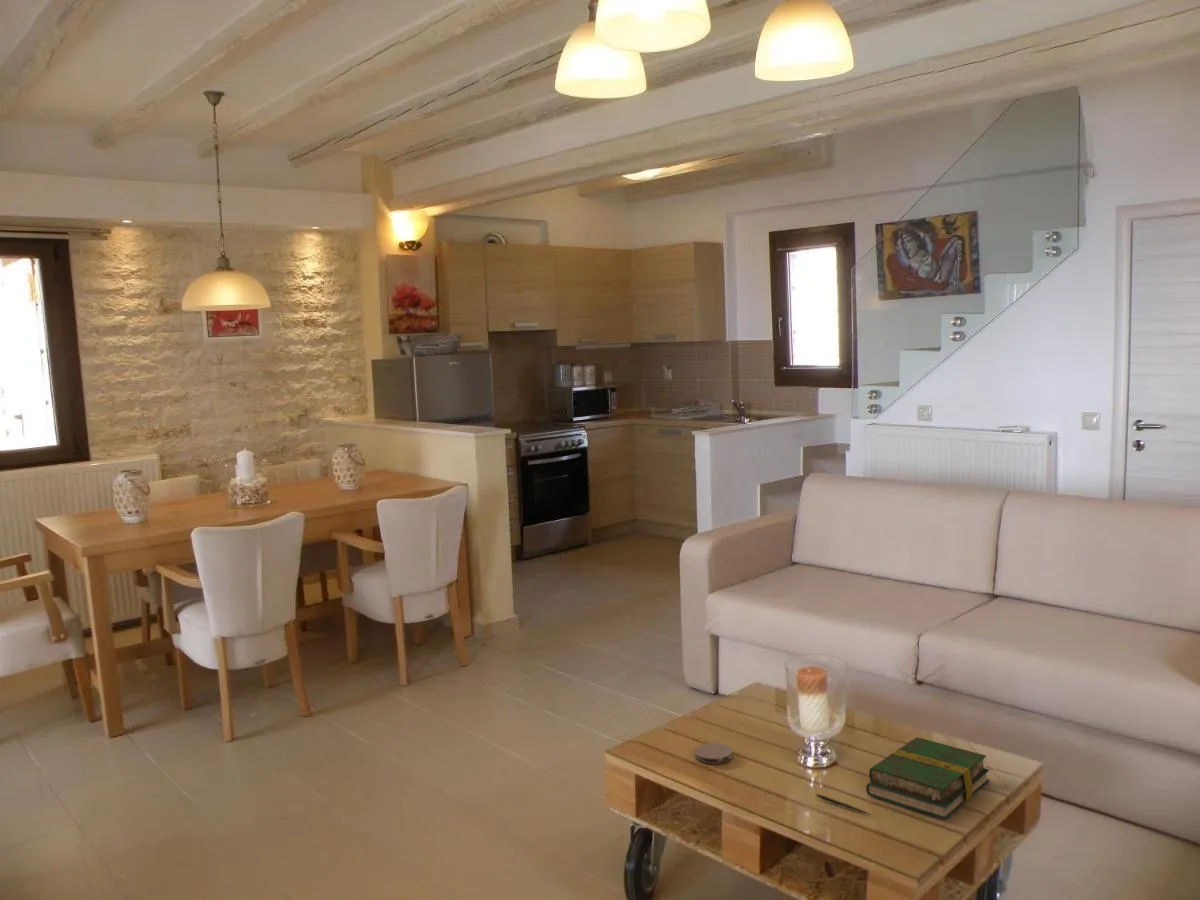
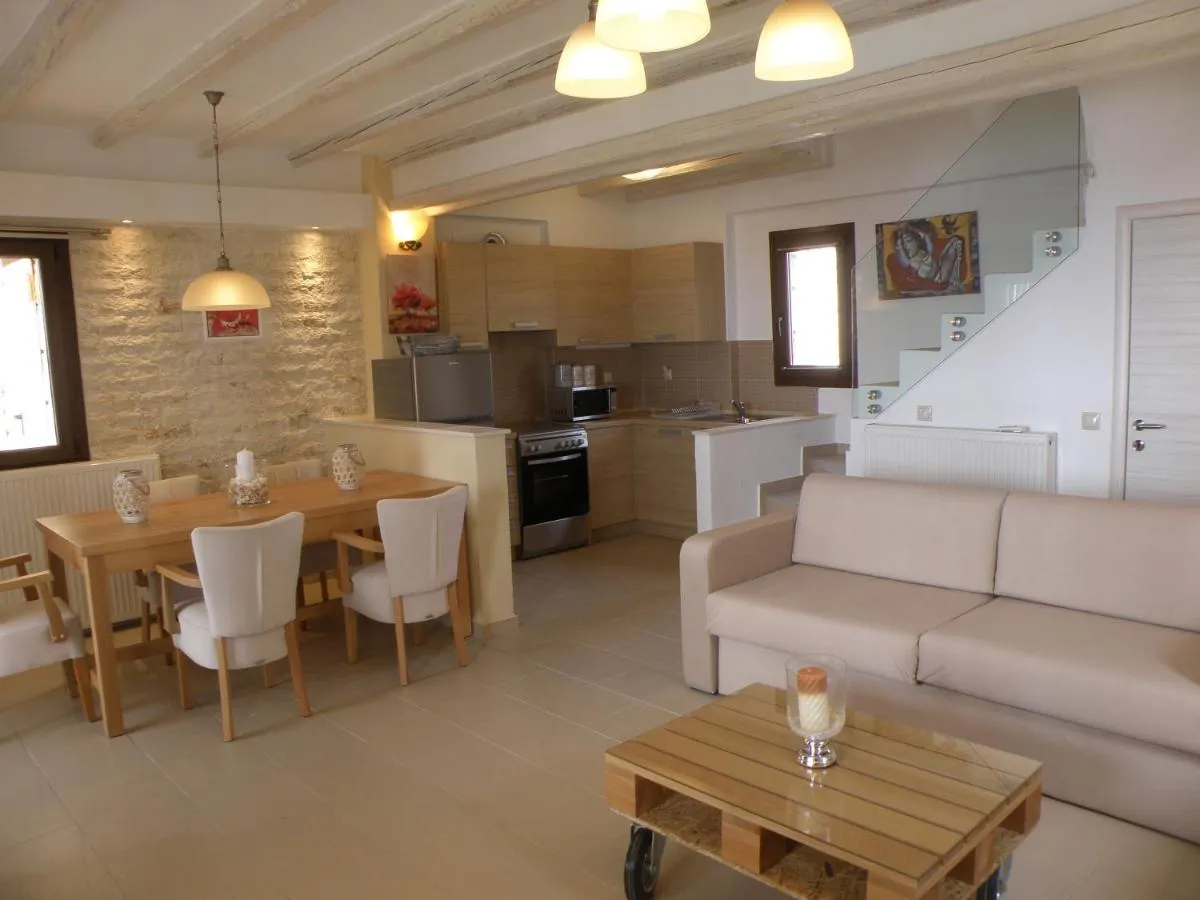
- pen [815,793,872,816]
- coaster [694,742,733,765]
- book [865,736,990,820]
